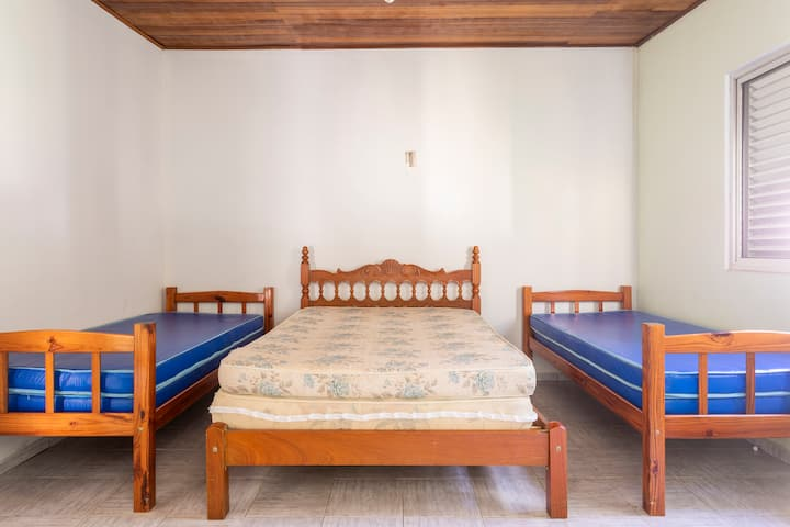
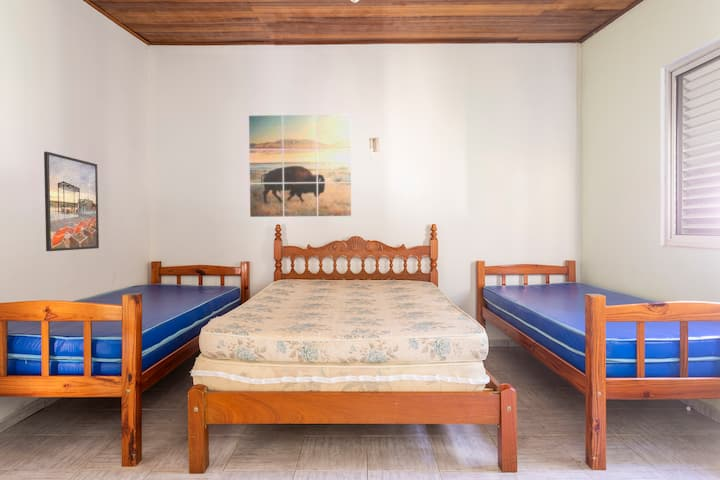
+ wall art [248,114,352,218]
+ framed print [43,151,100,252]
